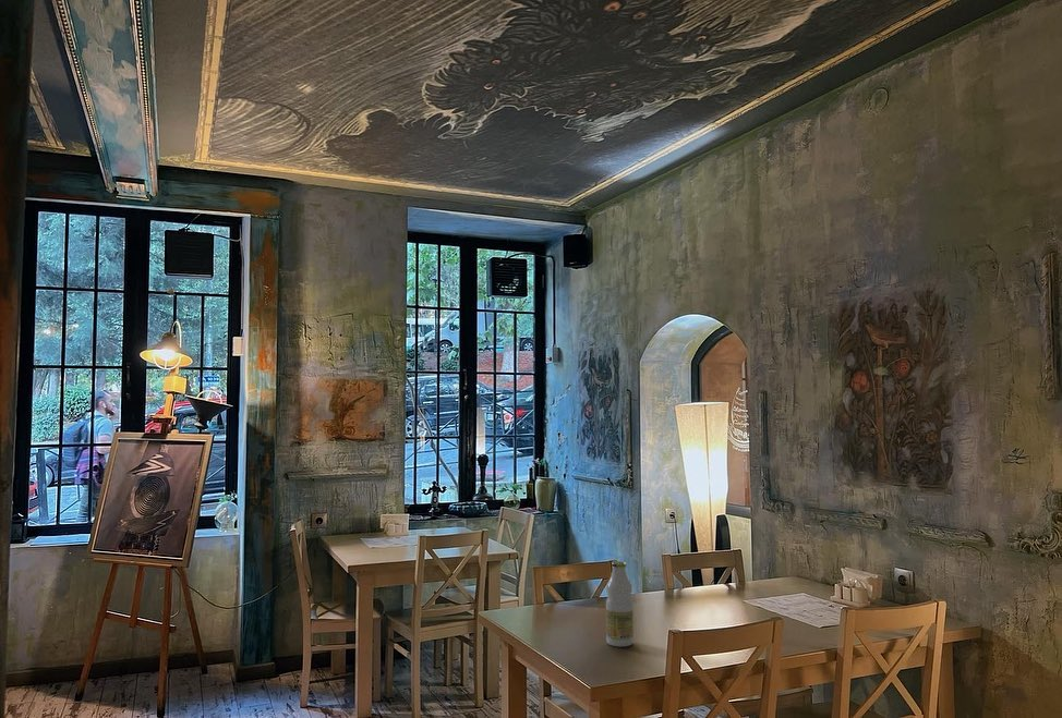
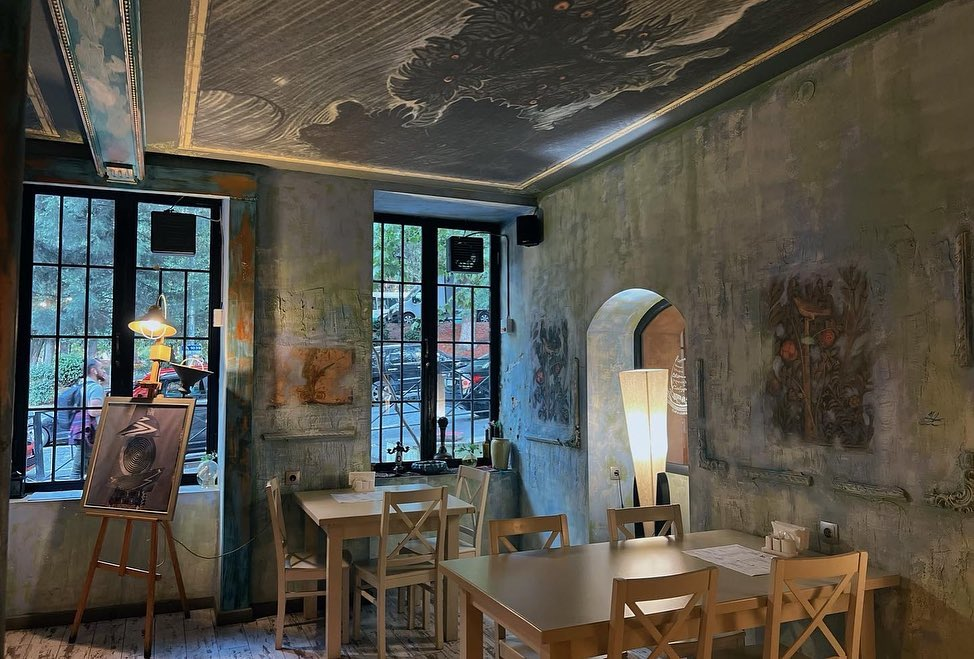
- bottle [605,560,635,648]
